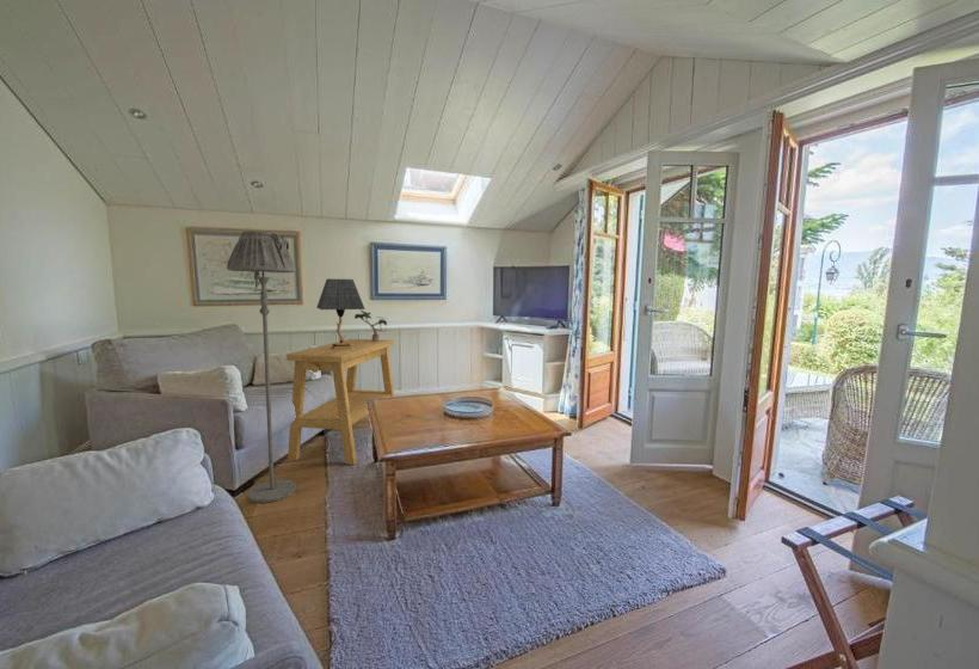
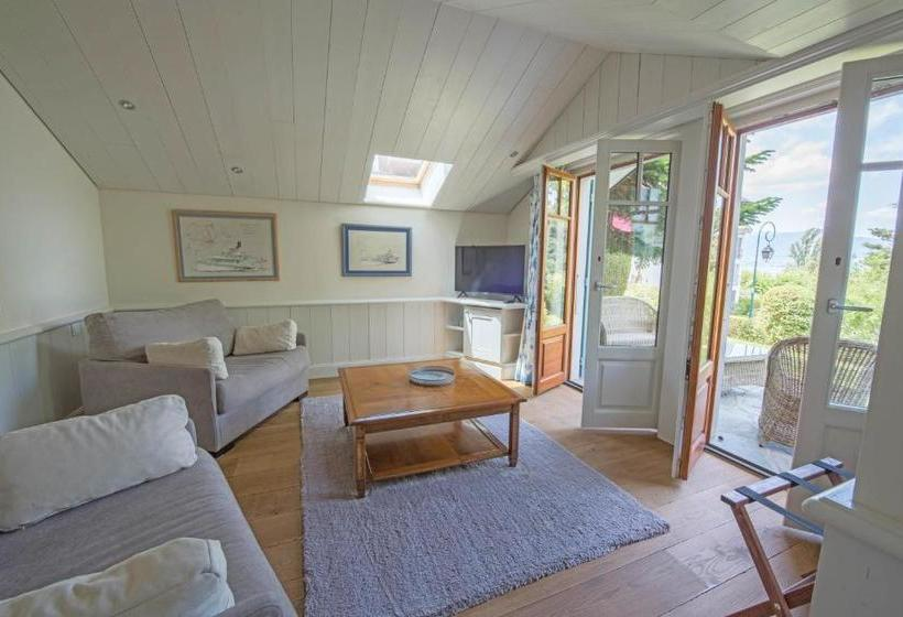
- floor lamp [226,229,297,504]
- potted plant [353,309,388,342]
- table lamp [315,277,367,350]
- side table [285,338,395,466]
